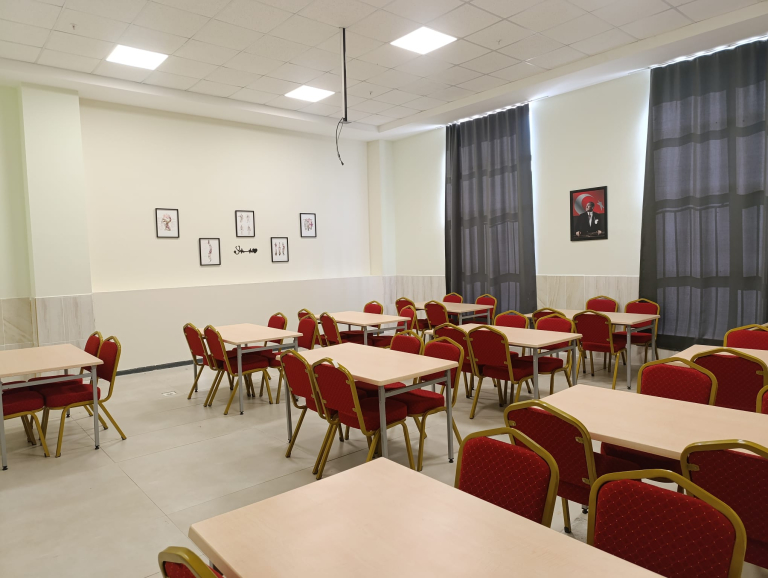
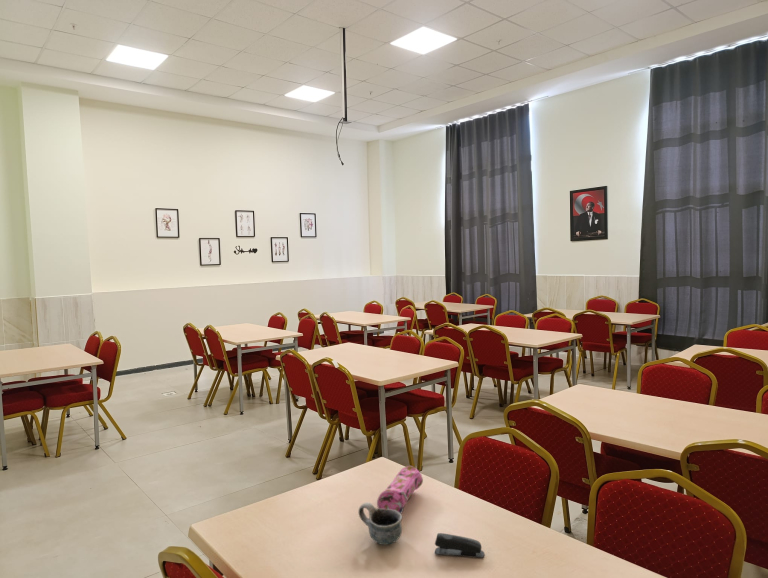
+ stapler [434,532,485,559]
+ mug [358,502,403,546]
+ pencil case [376,465,424,515]
